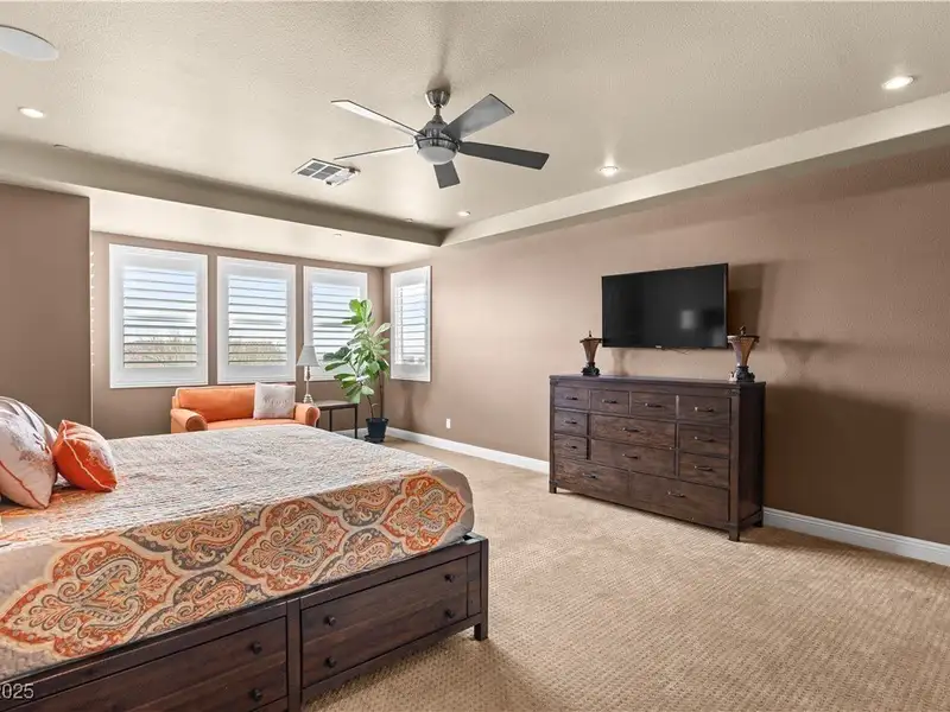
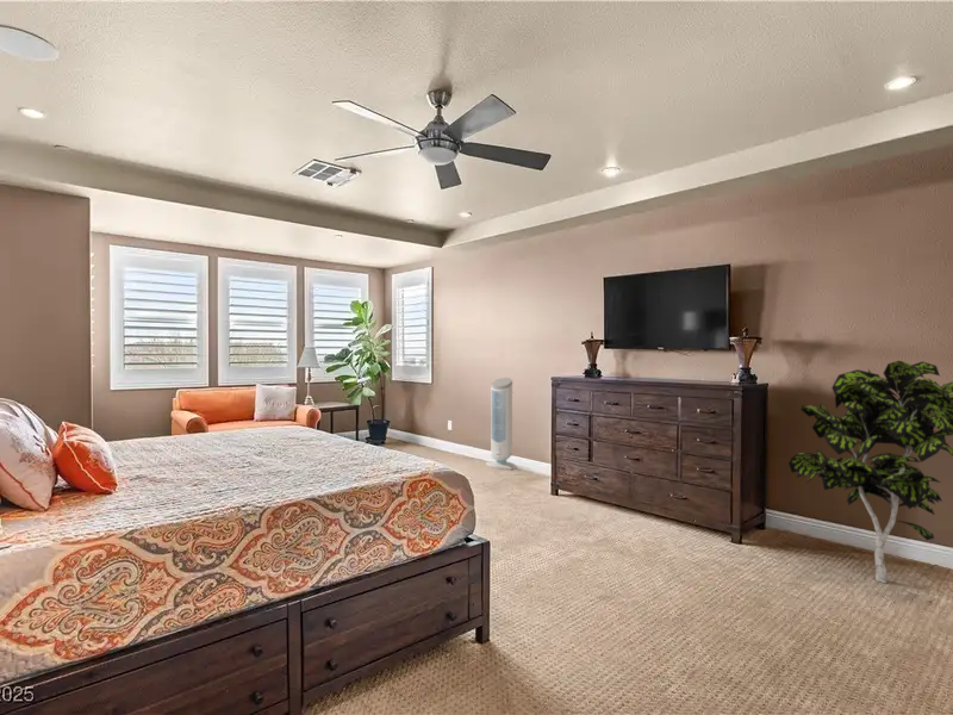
+ indoor plant [787,360,953,584]
+ air purifier [485,377,518,471]
